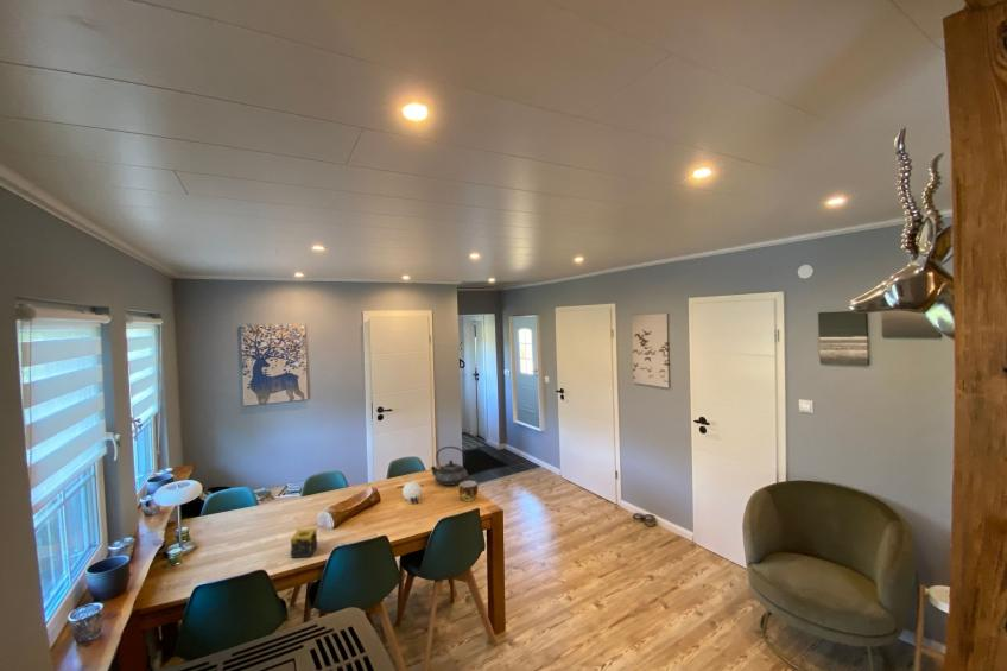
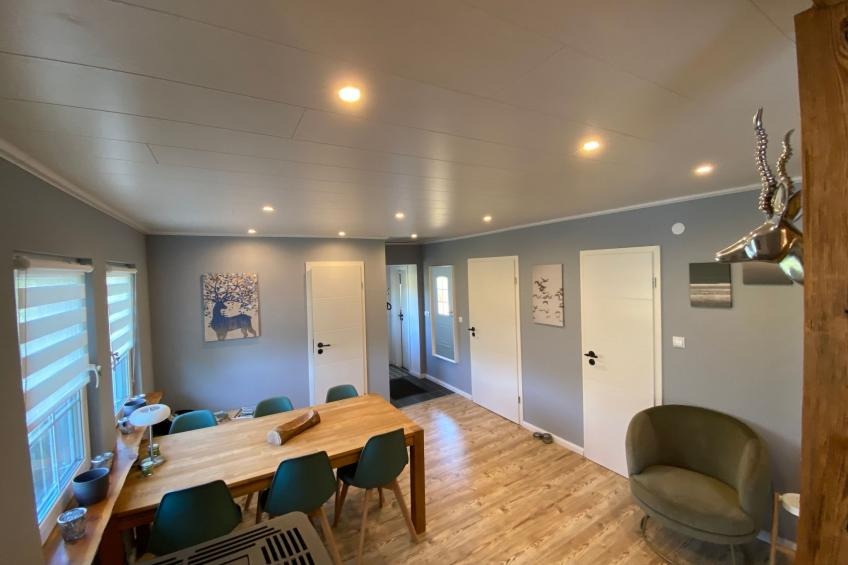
- candle [290,527,318,559]
- teapot [430,445,469,487]
- cup [457,480,479,502]
- decorative orb [395,480,425,505]
